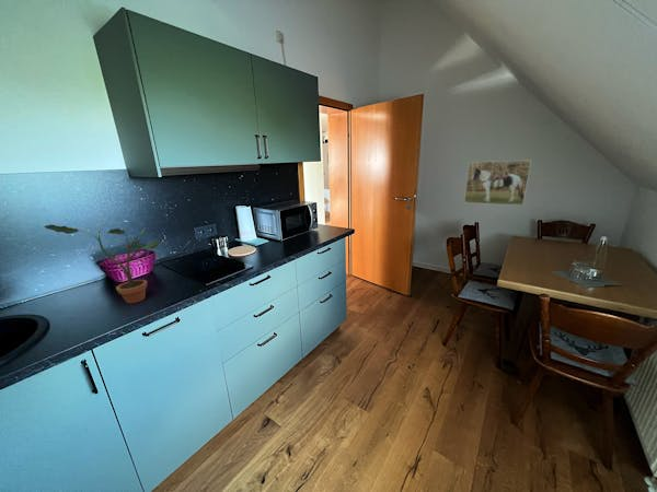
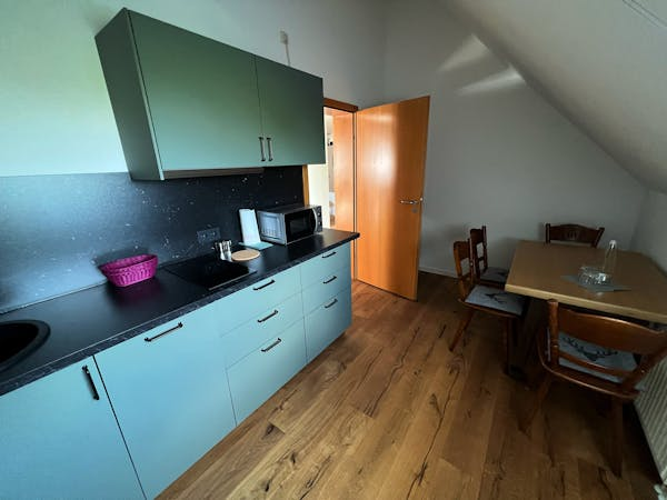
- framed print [463,159,533,207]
- potted plant [43,224,161,304]
